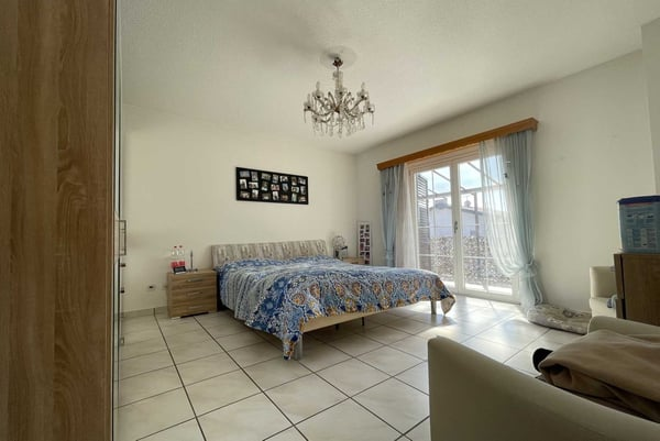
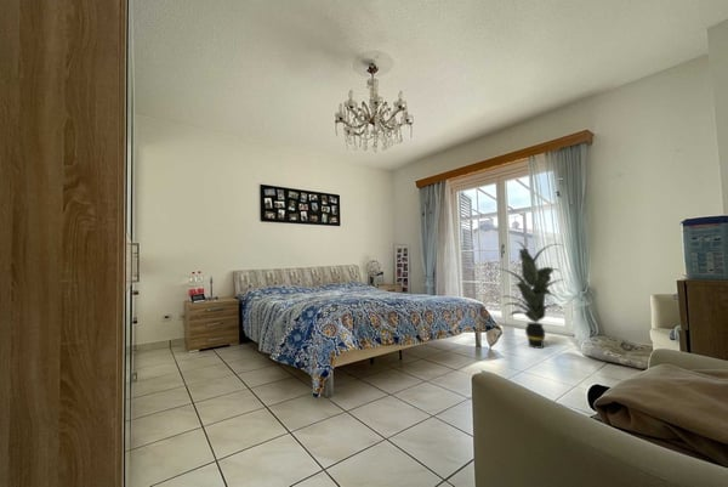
+ indoor plant [489,239,564,350]
